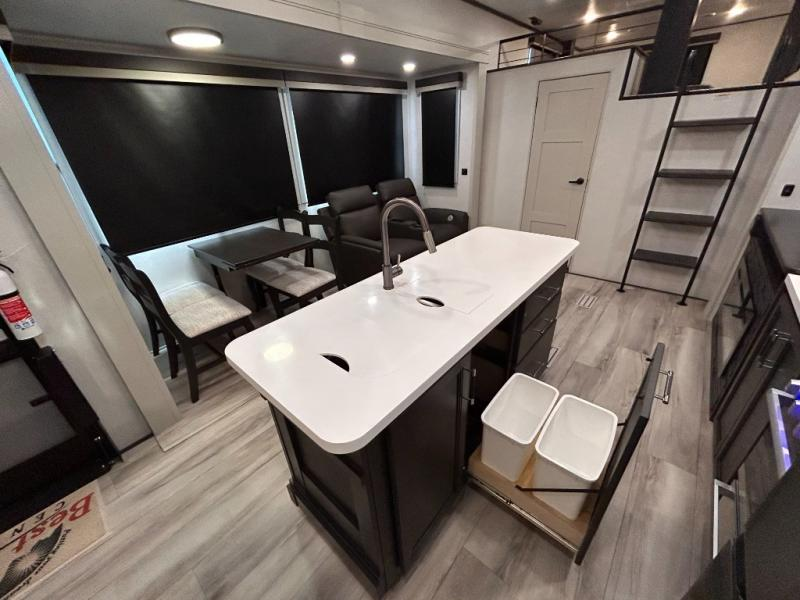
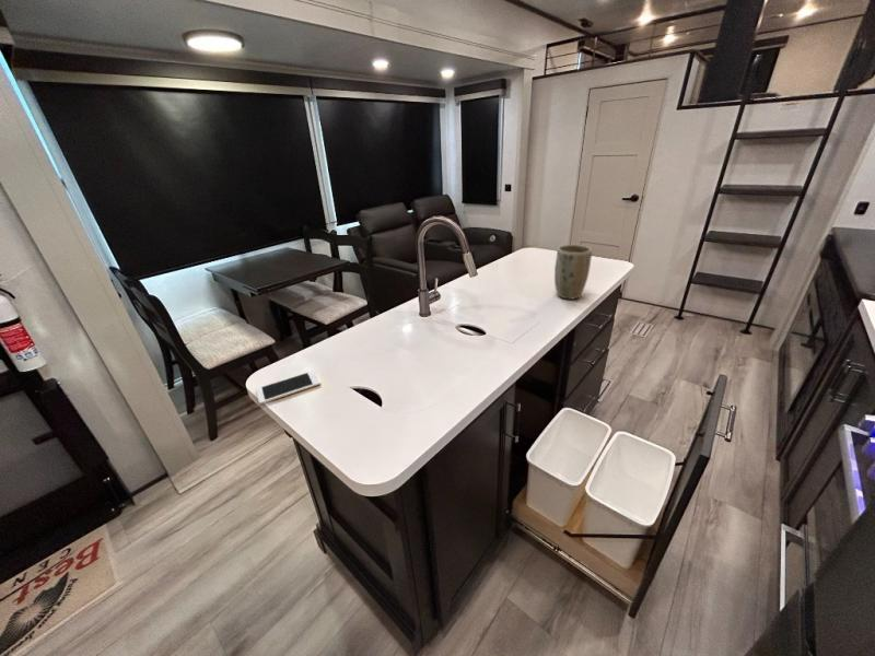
+ plant pot [553,244,593,301]
+ cell phone [255,370,322,406]
